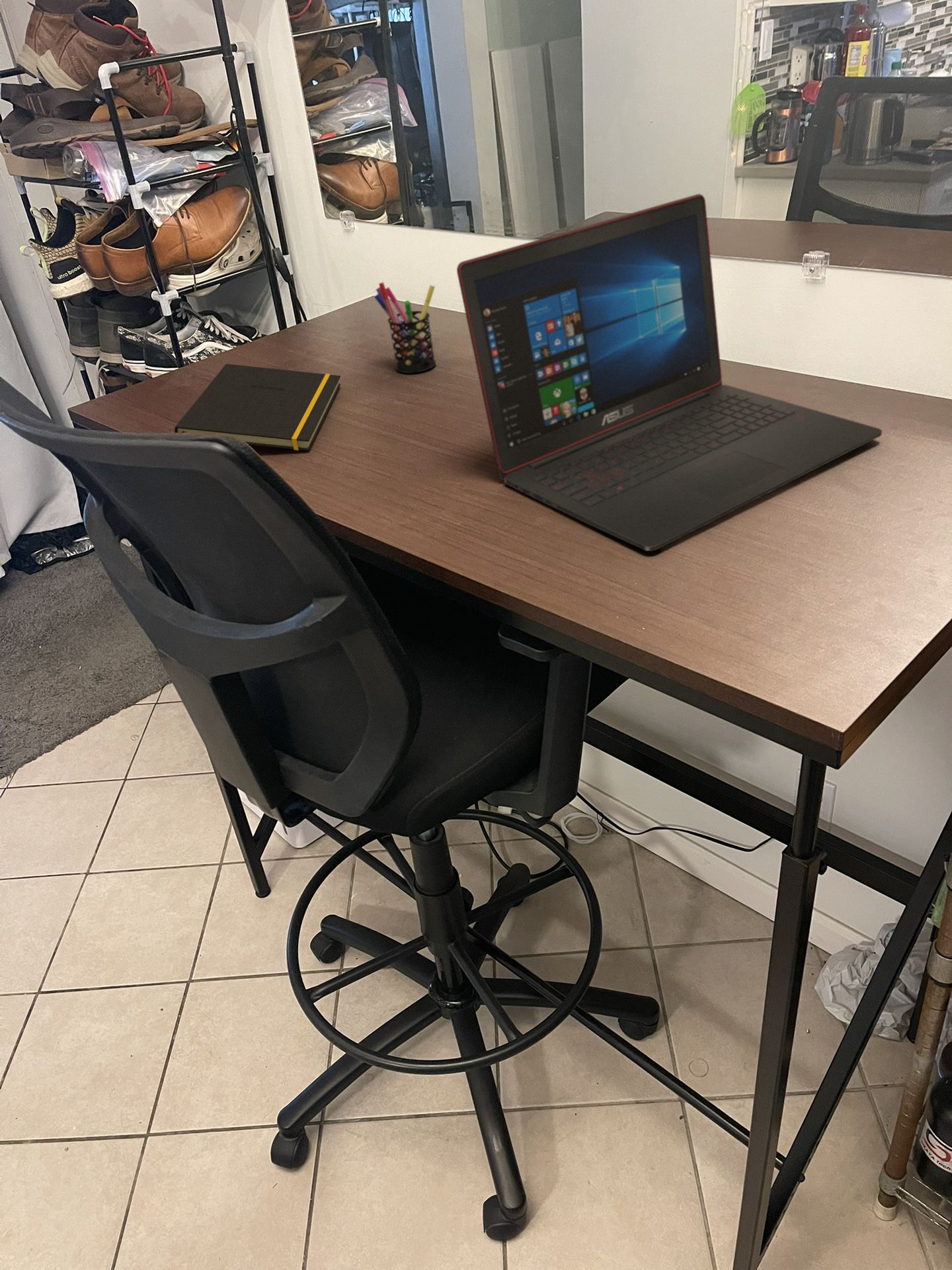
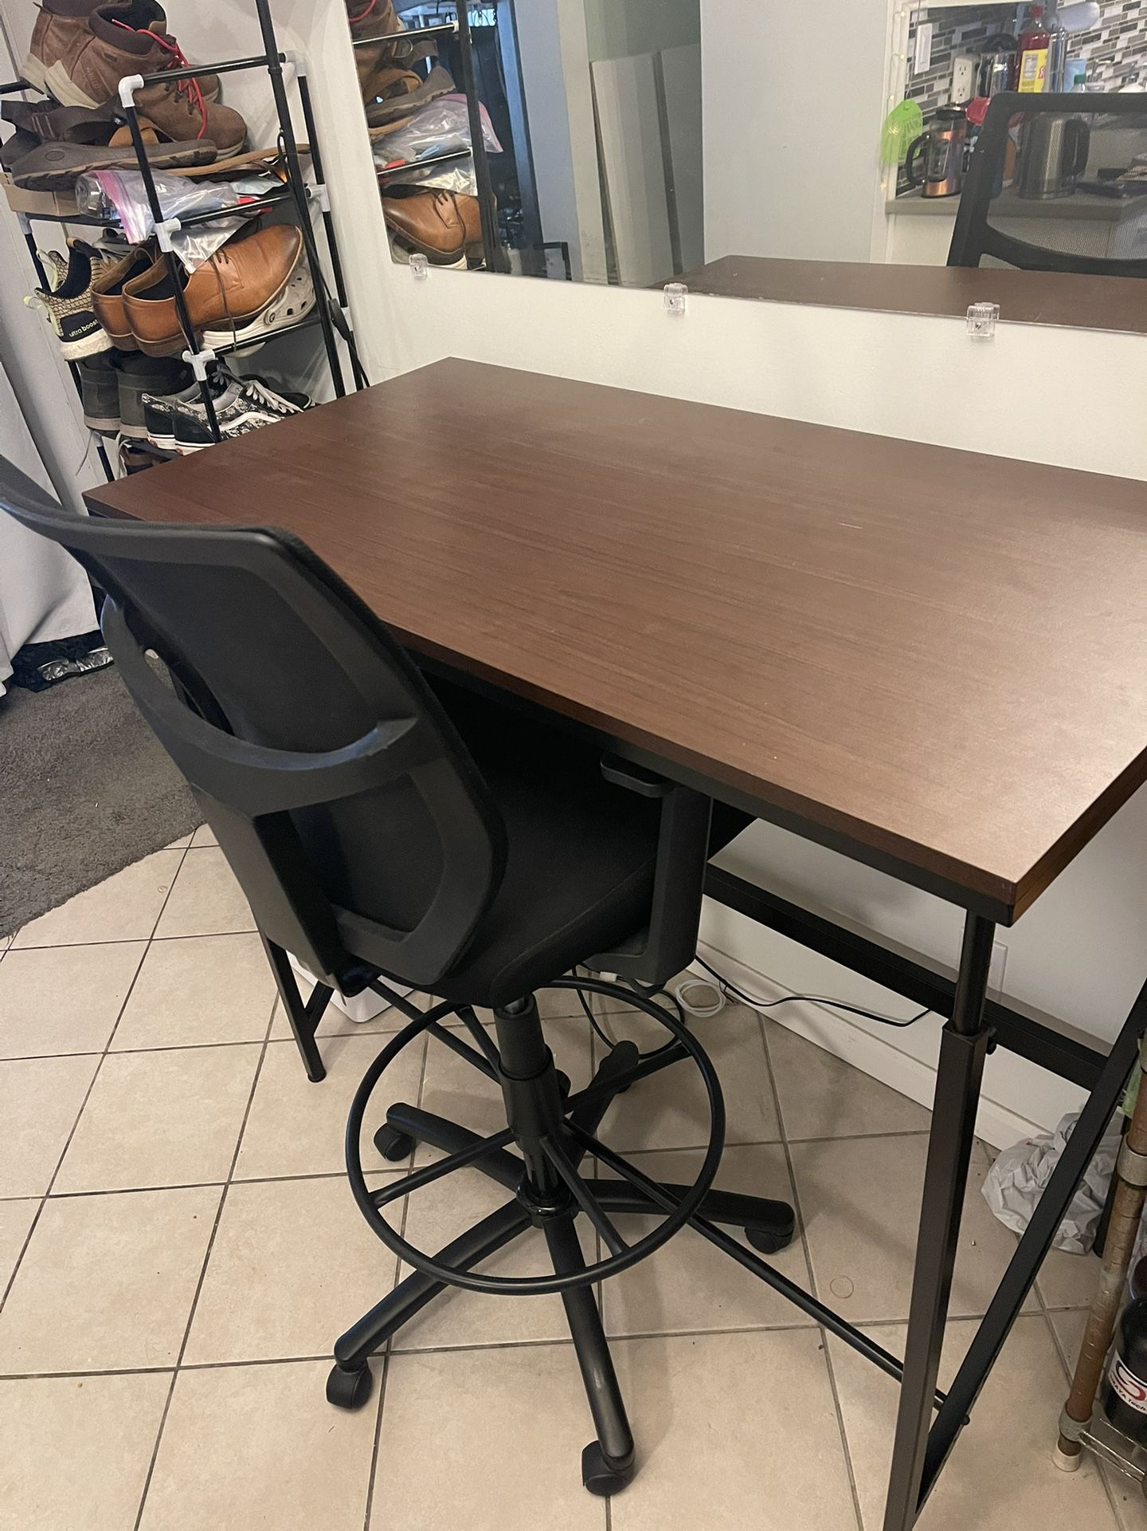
- laptop [456,193,883,552]
- notepad [174,363,341,451]
- pen holder [374,282,436,374]
